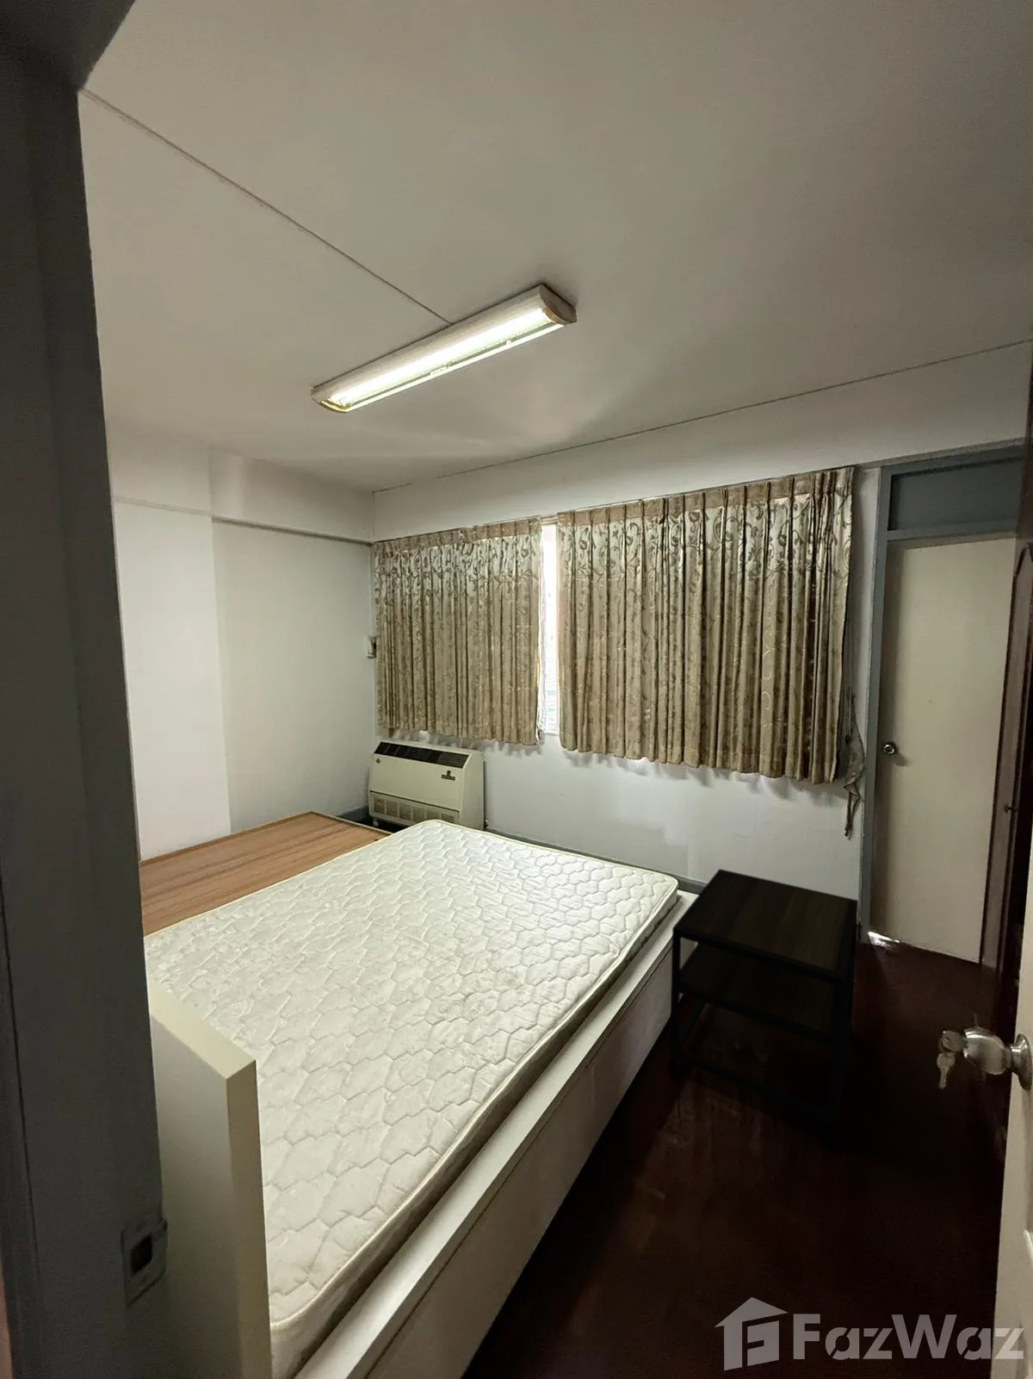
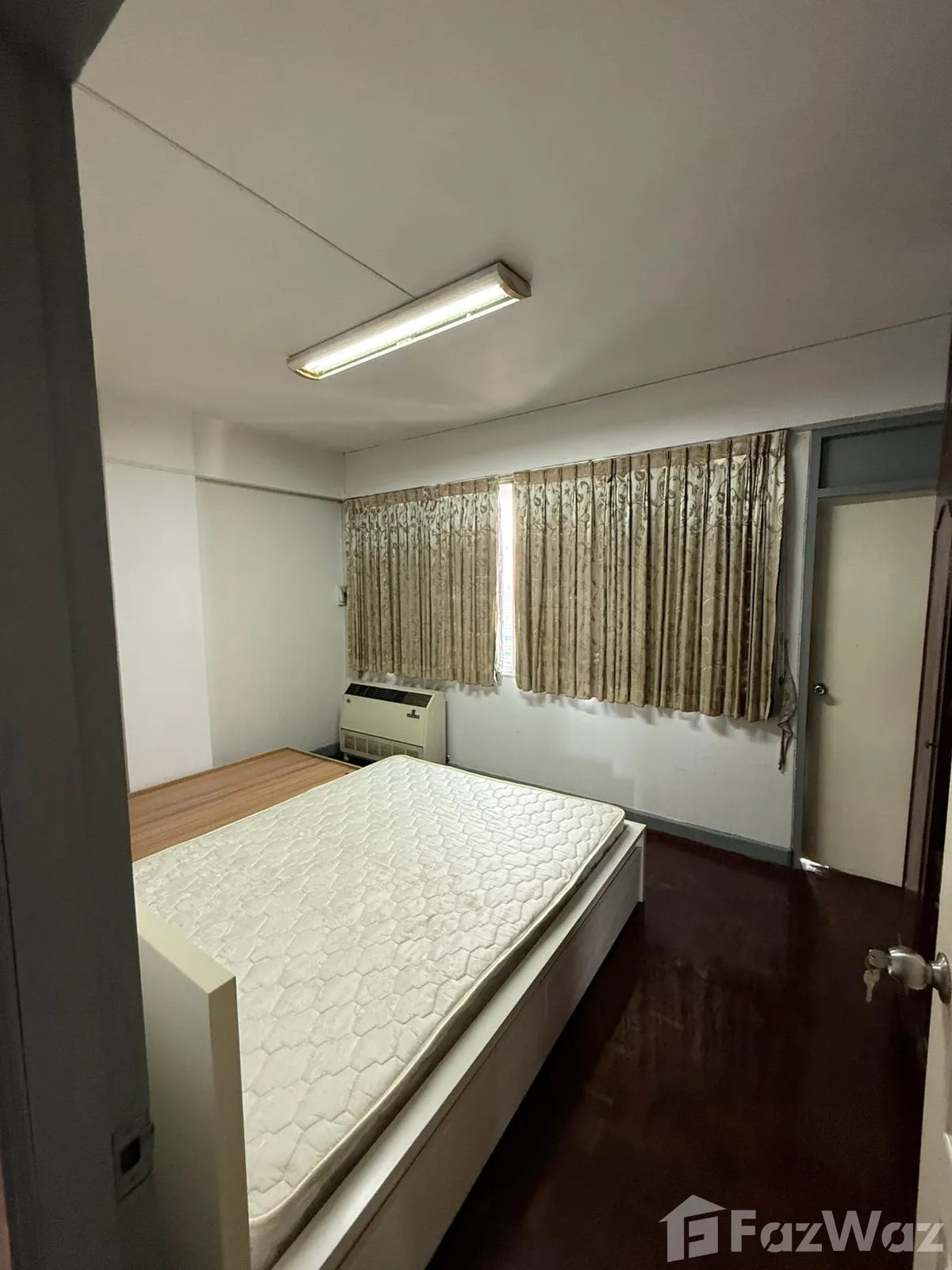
- side table [666,868,859,1147]
